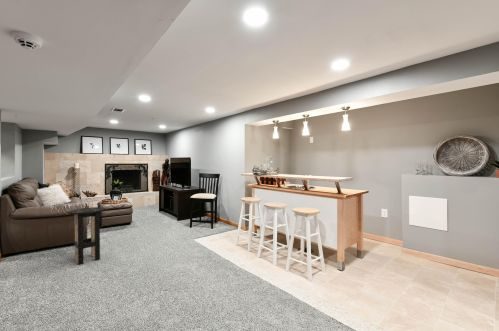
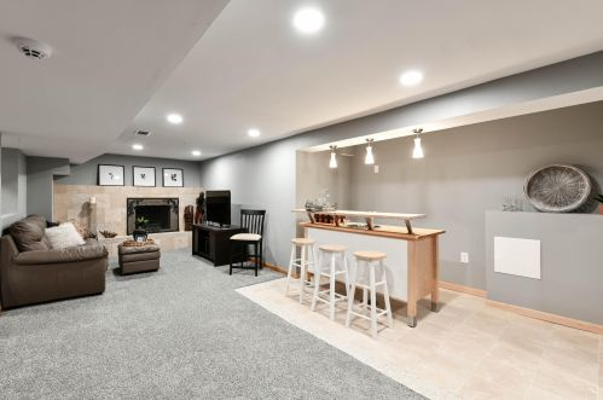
- bar stool [67,206,105,266]
